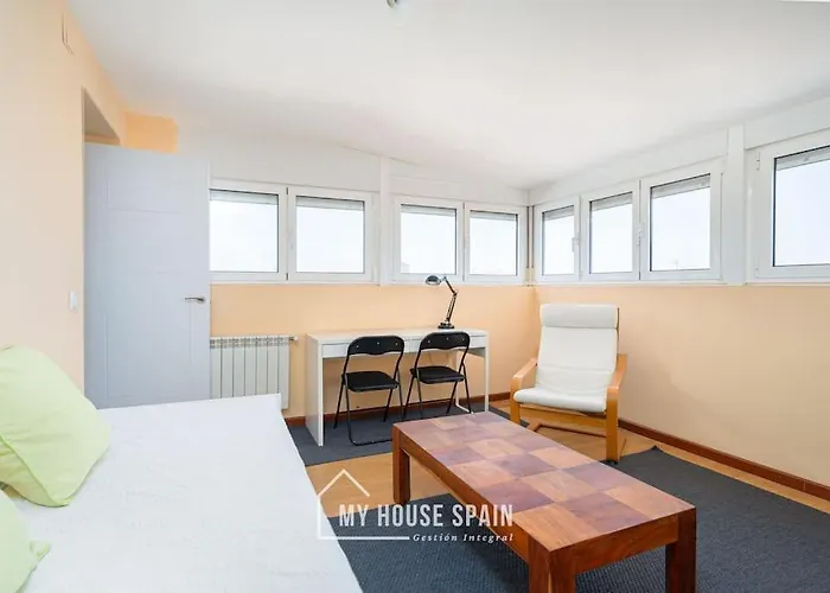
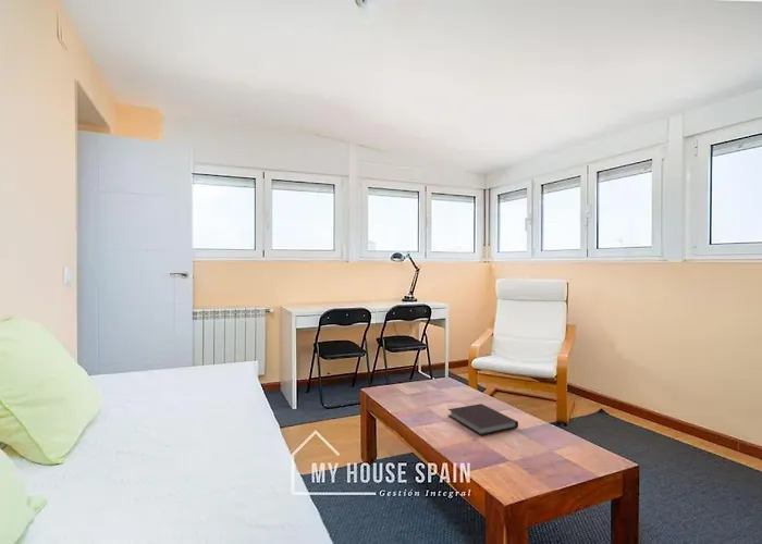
+ notebook [447,403,519,436]
